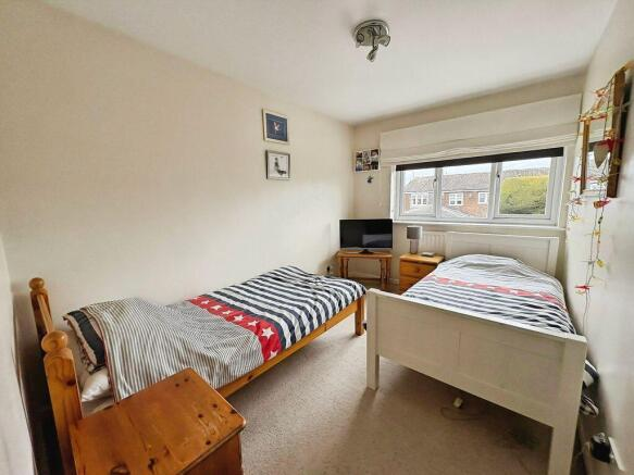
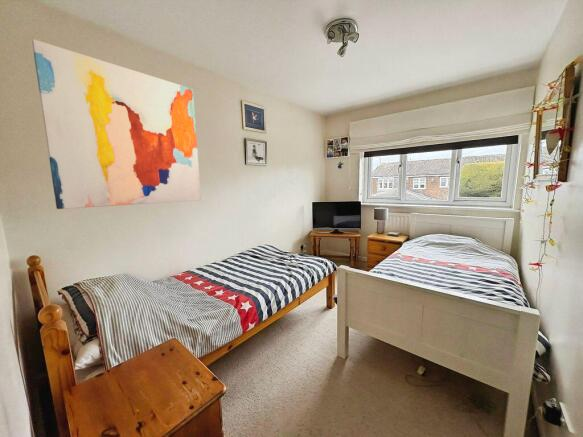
+ wall art [31,38,202,210]
